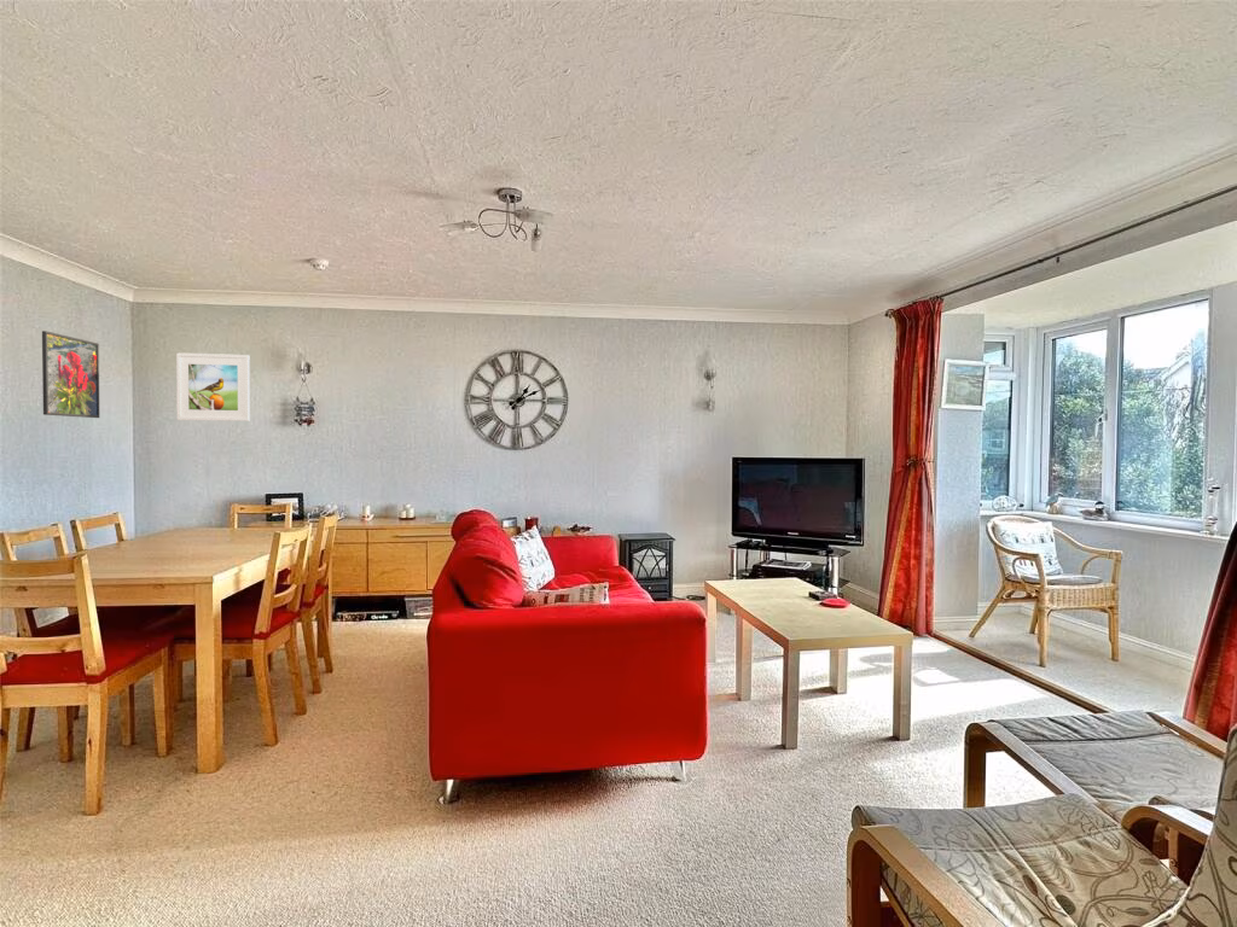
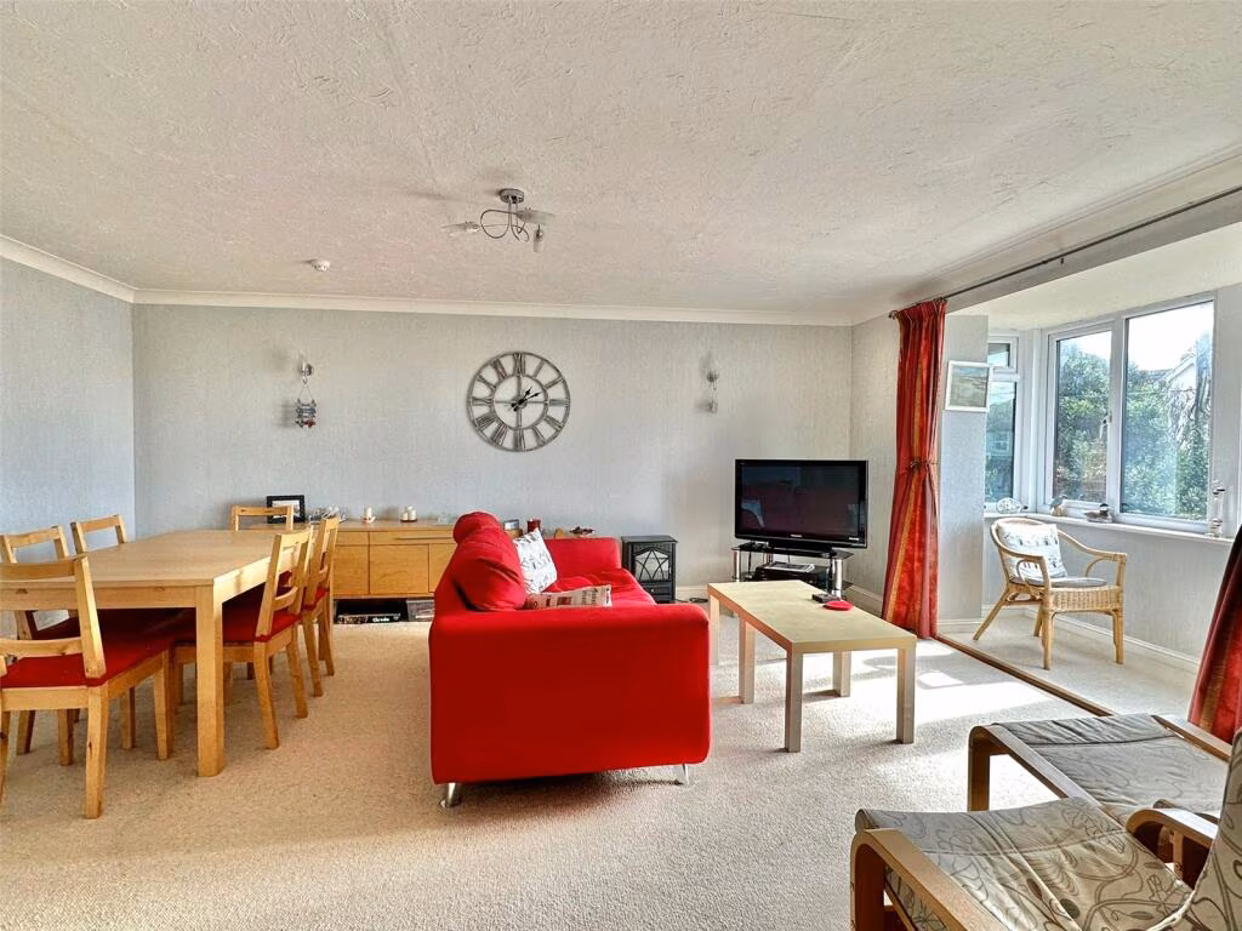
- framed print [175,351,251,422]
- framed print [41,330,100,419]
